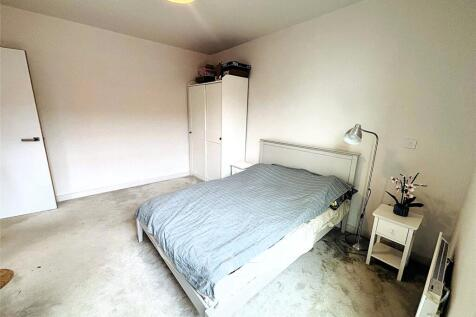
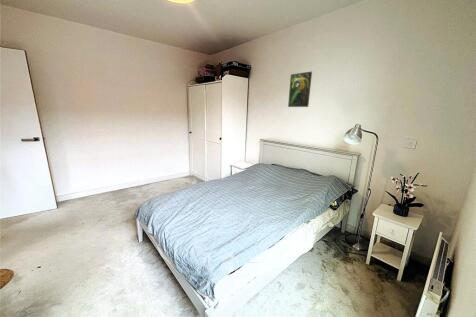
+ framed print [287,71,313,108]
